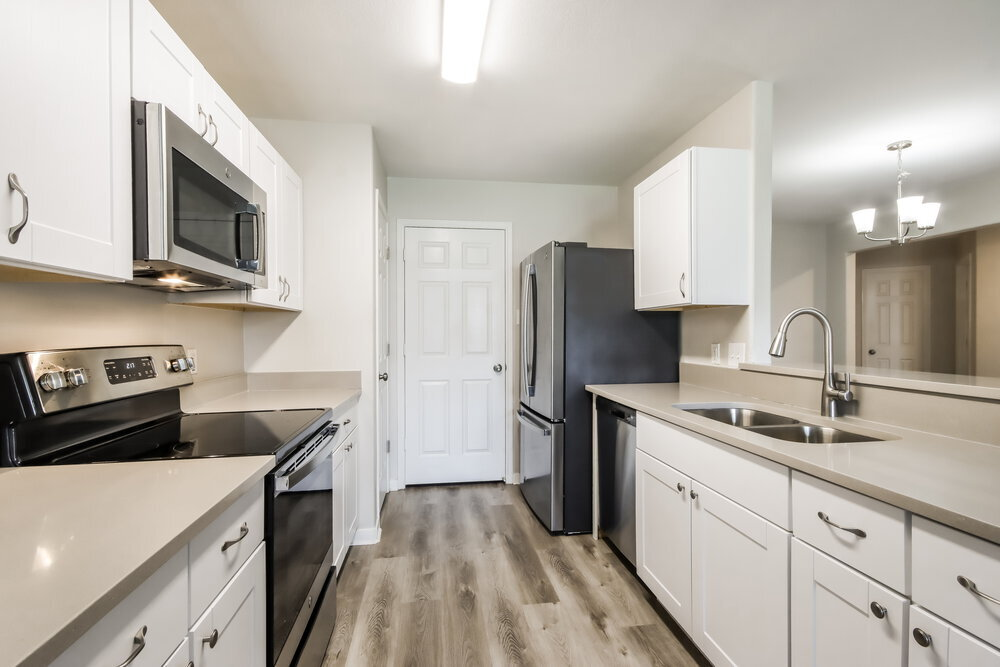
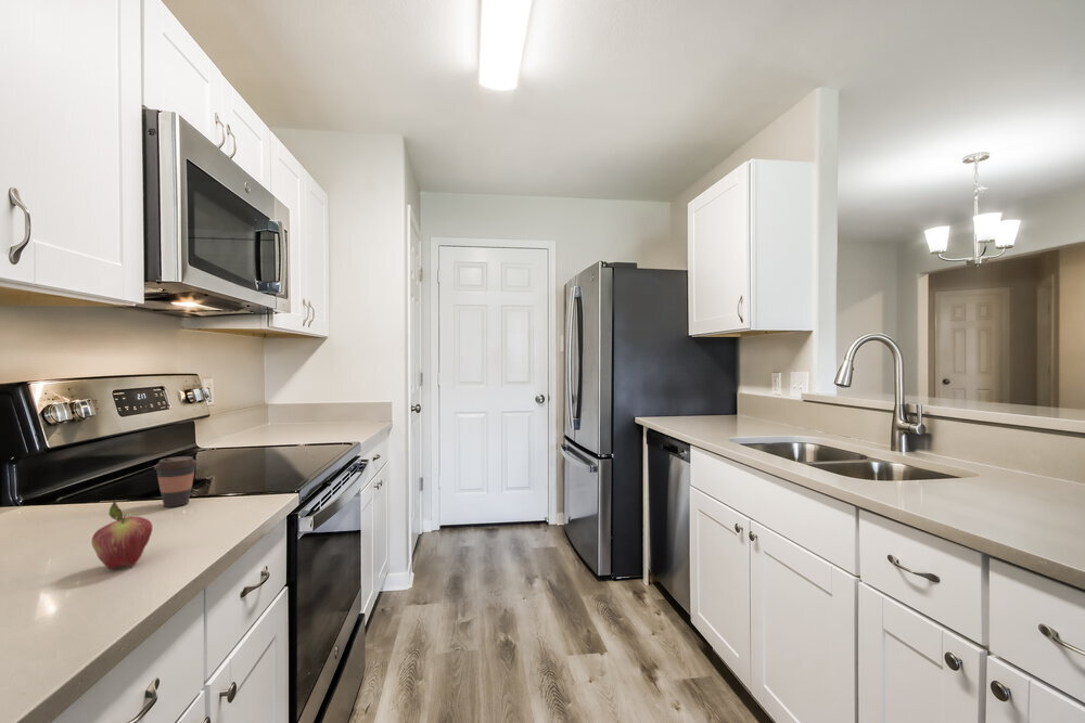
+ coffee cup [153,455,199,508]
+ fruit [90,499,153,570]
